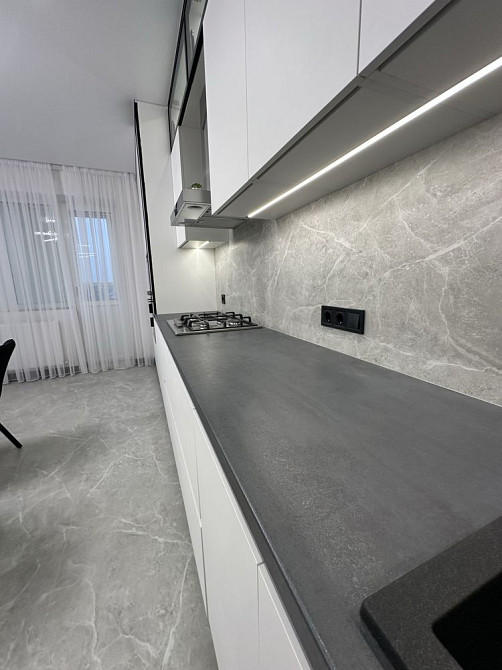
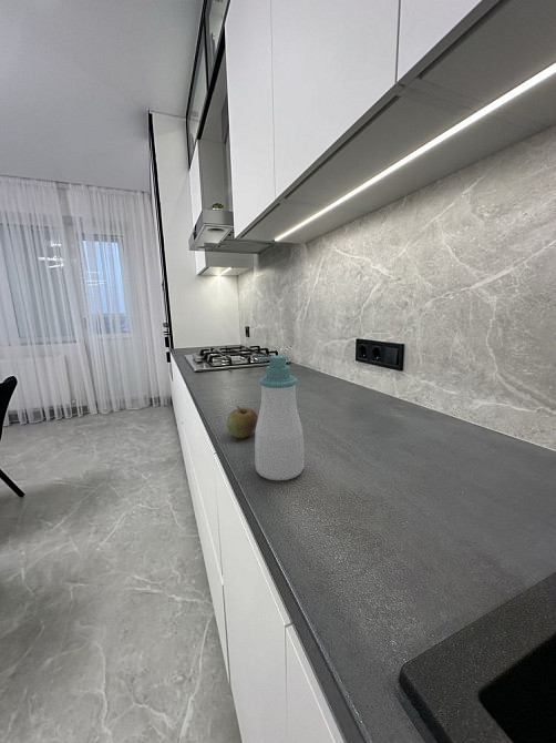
+ apple [226,405,258,439]
+ soap bottle [254,355,306,481]
